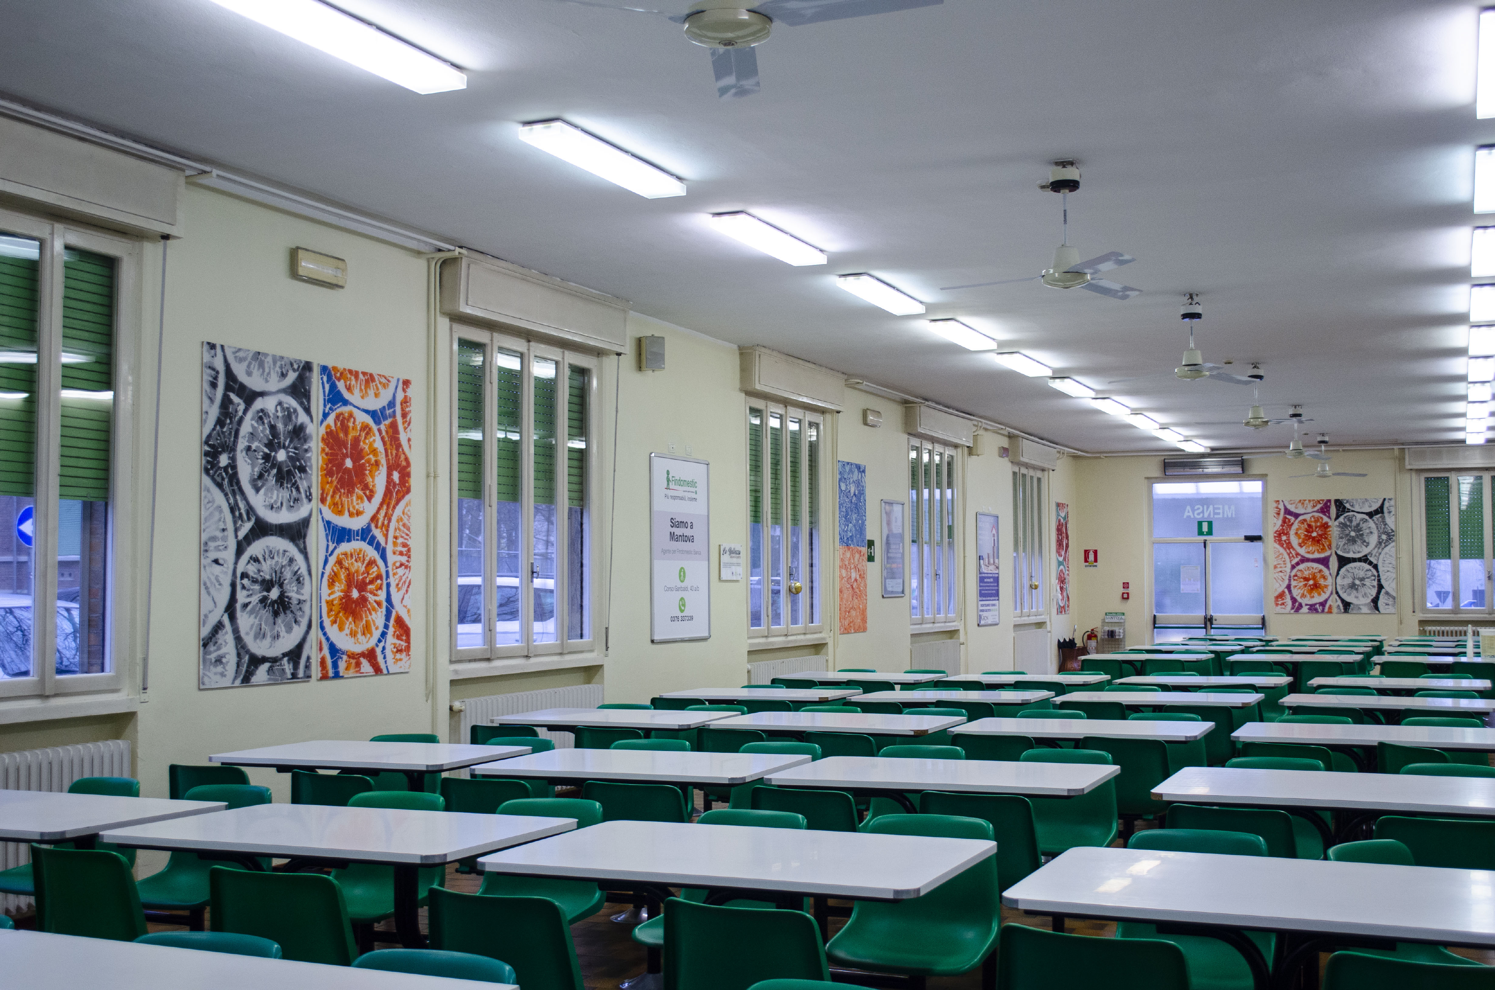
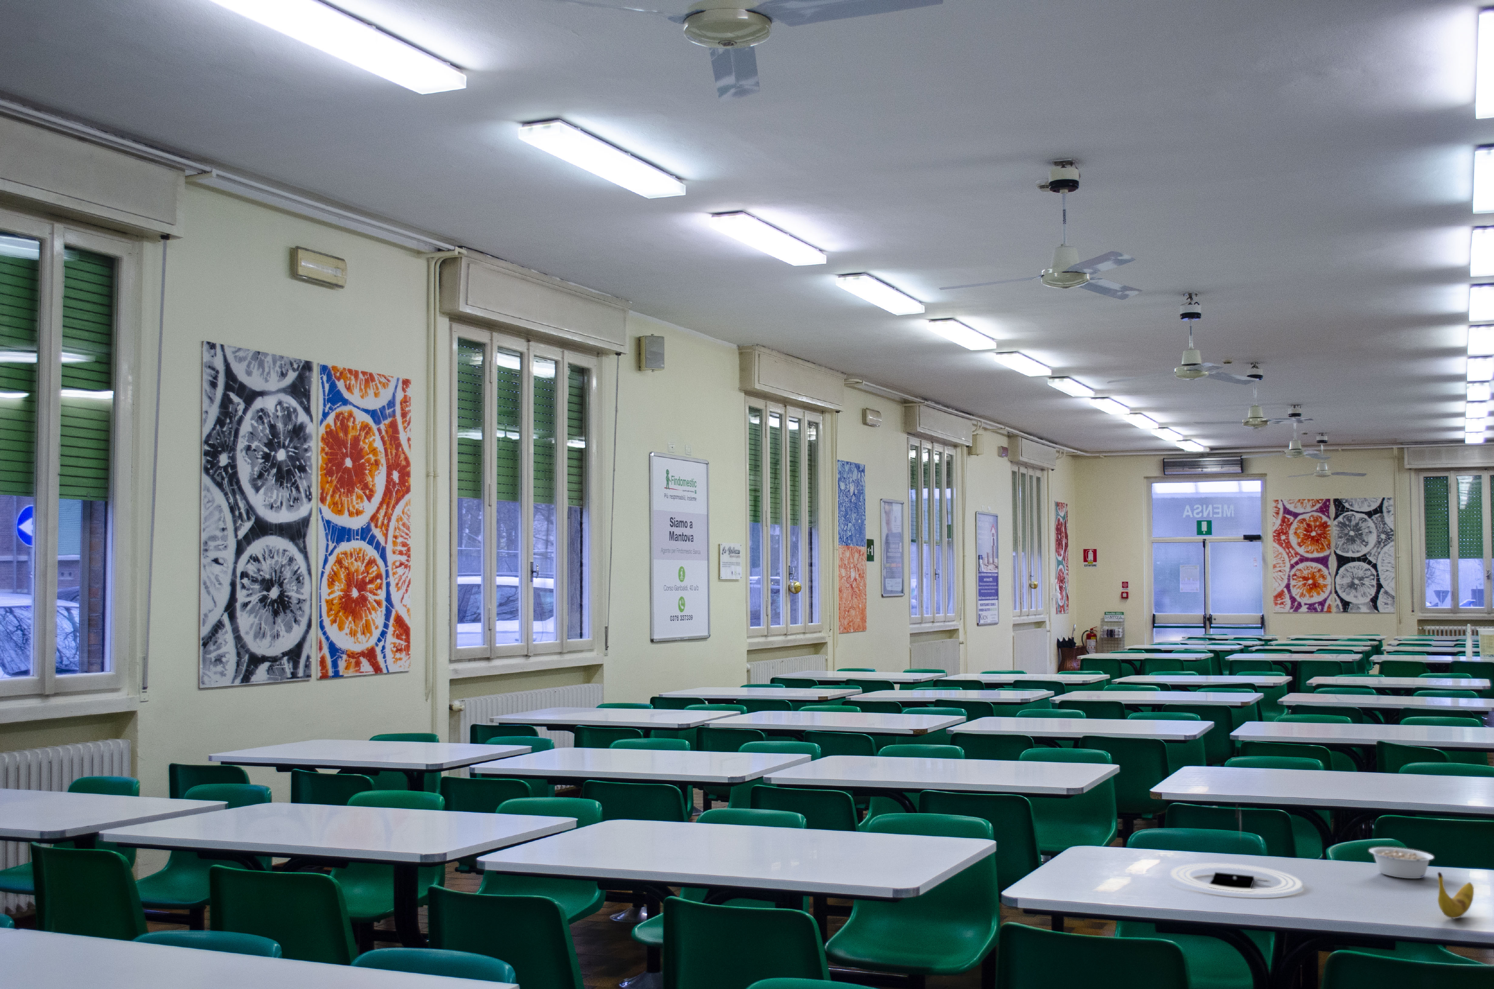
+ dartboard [1170,805,1303,894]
+ banana [1437,872,1474,919]
+ legume [1368,847,1434,879]
